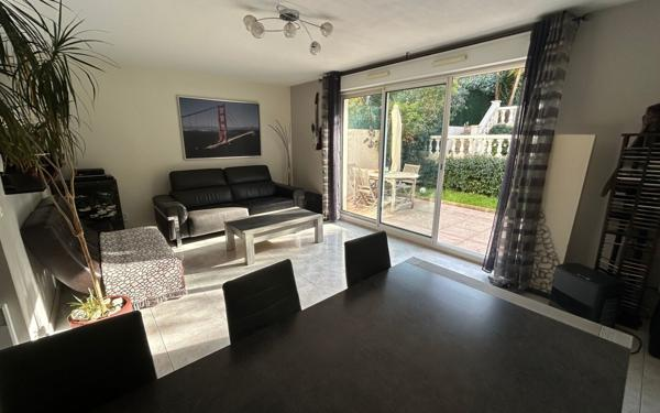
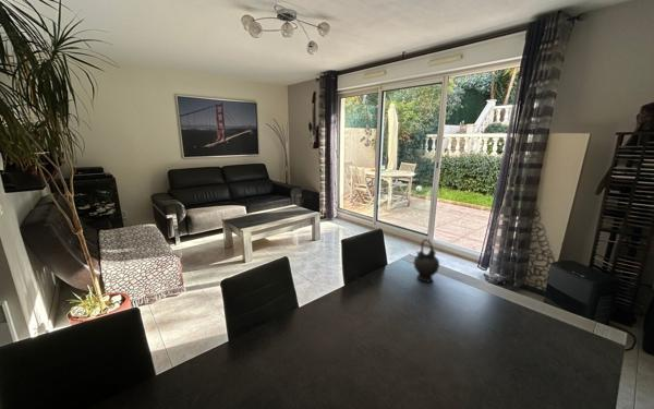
+ teapot [413,238,440,284]
